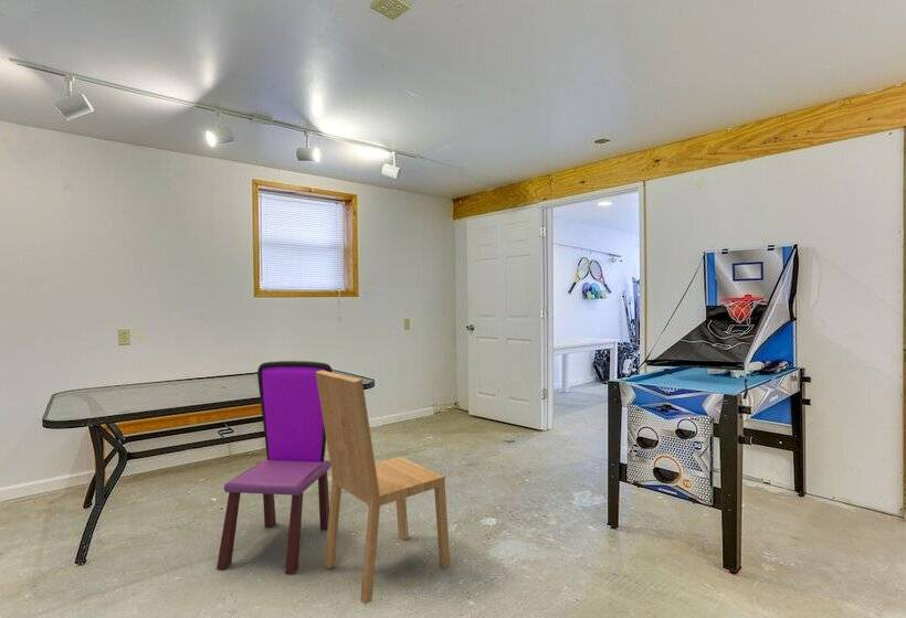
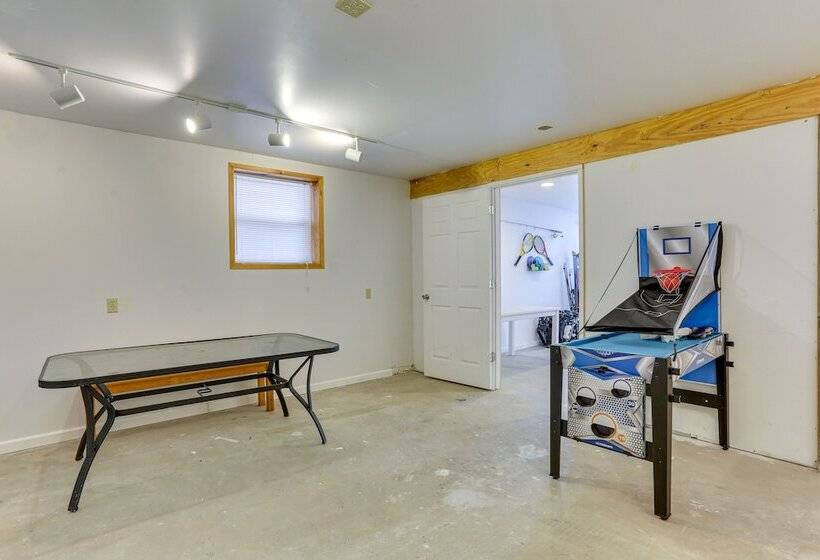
- dining chair [215,360,334,575]
- dining chair [315,370,451,606]
